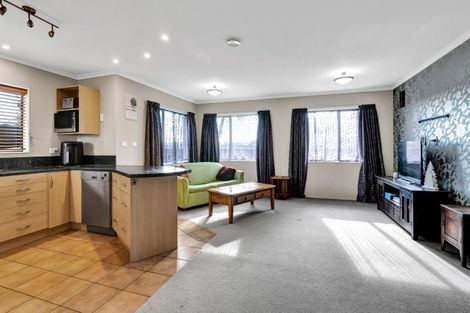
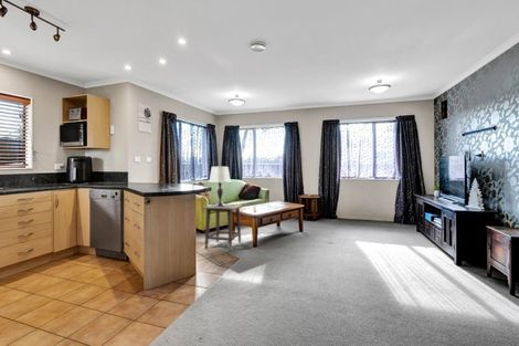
+ lamp [208,166,232,207]
+ side table [201,203,244,251]
